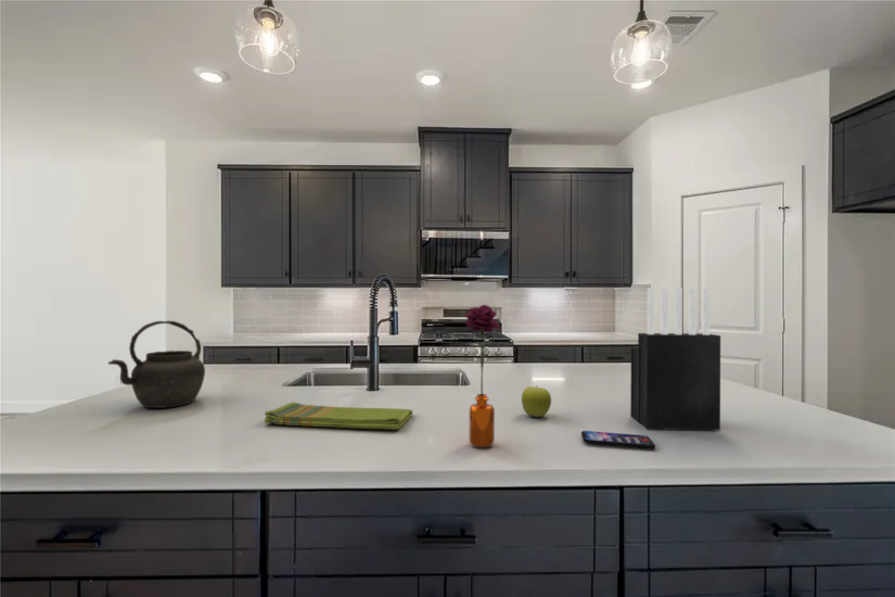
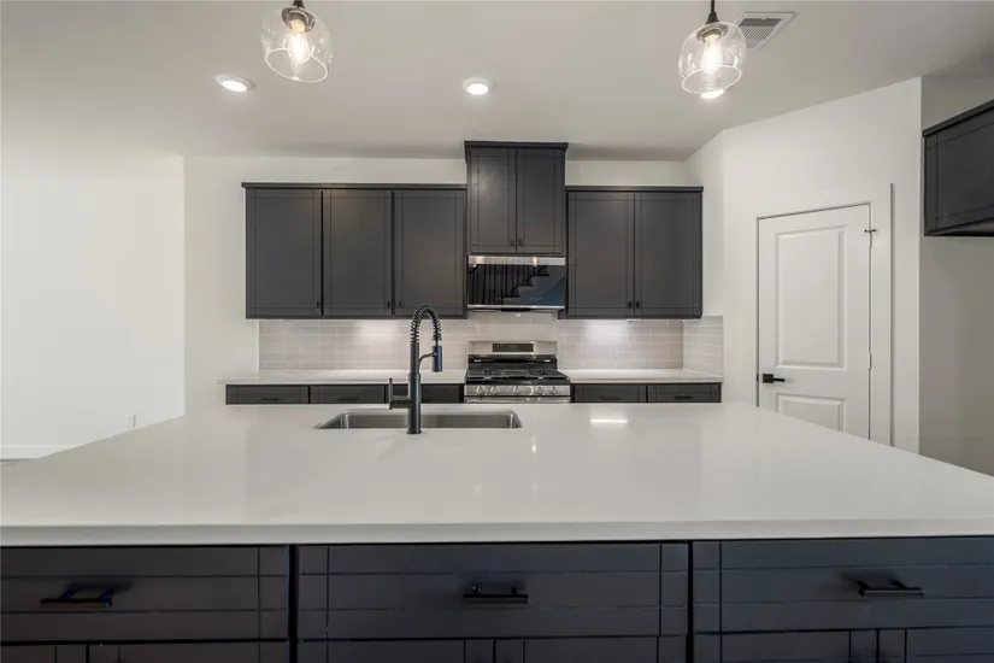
- dish towel [264,402,413,430]
- smartphone [580,430,656,450]
- flower [462,304,500,449]
- knife block [629,287,721,431]
- kettle [106,320,206,409]
- fruit [521,385,552,418]
